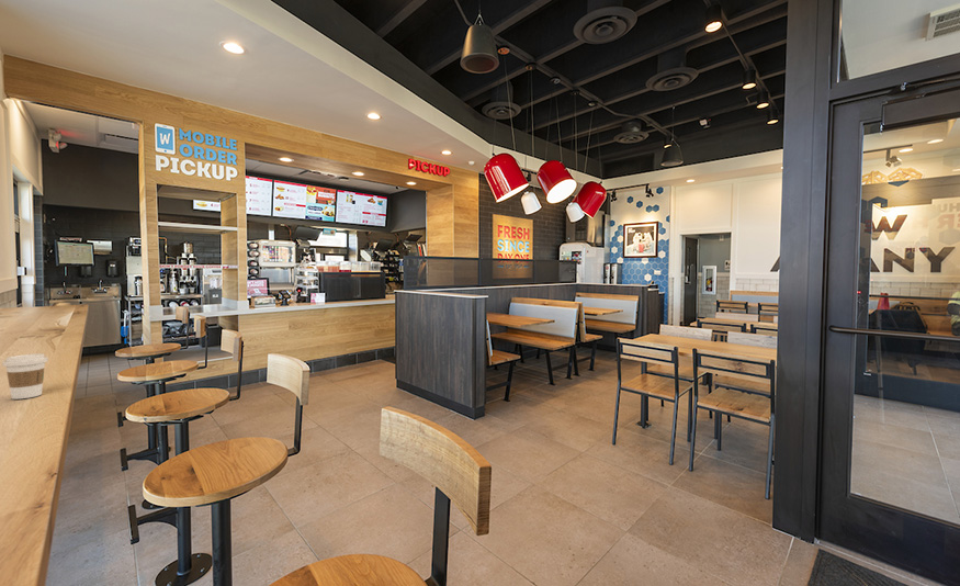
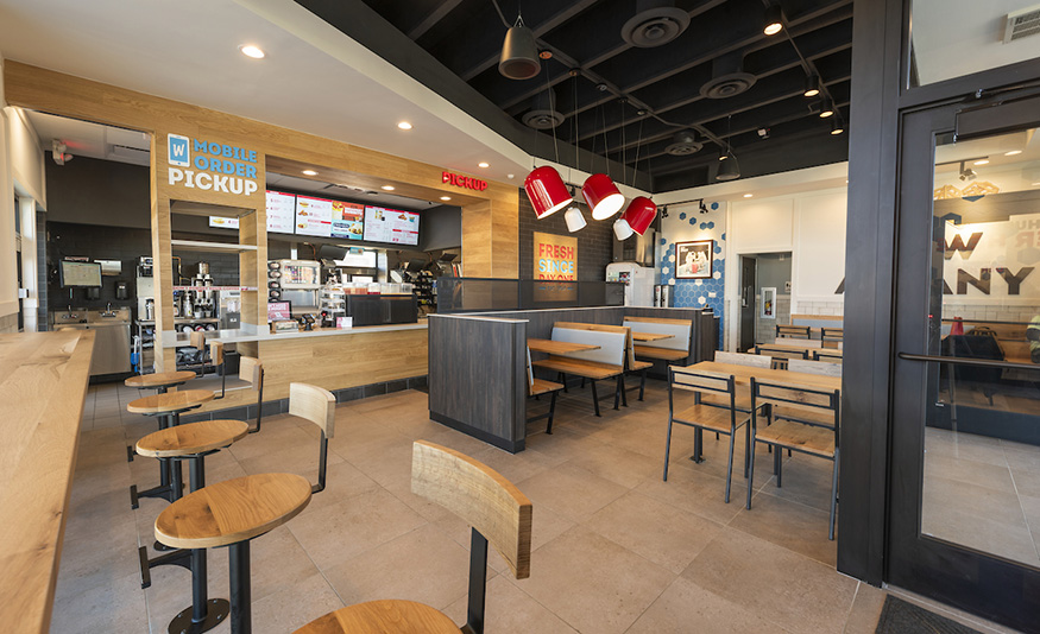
- coffee cup [1,352,49,401]
